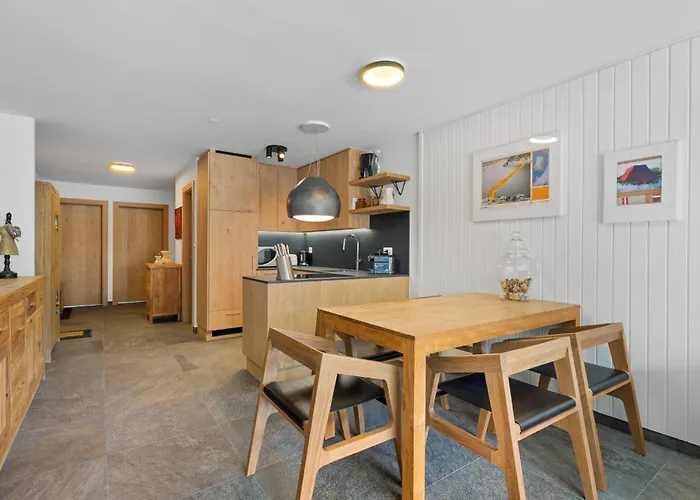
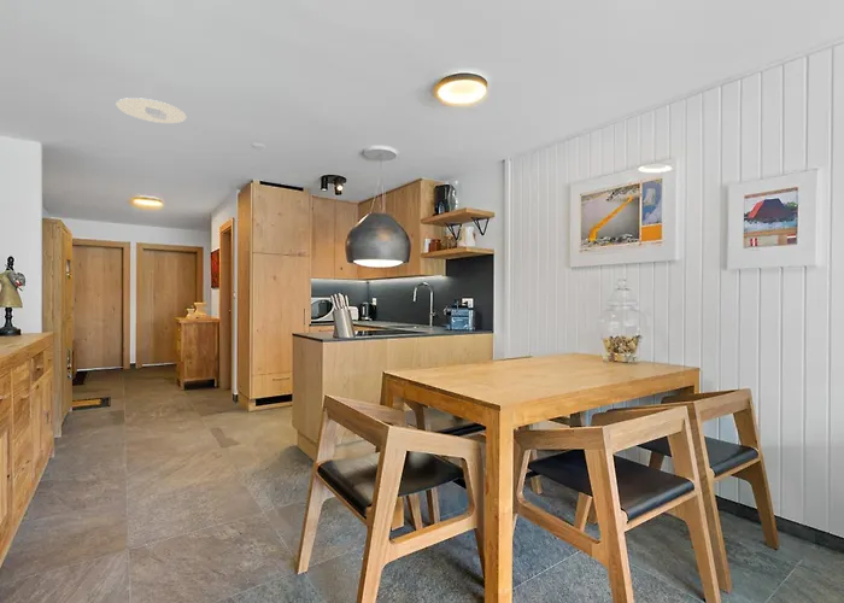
+ recessed light [116,96,187,124]
